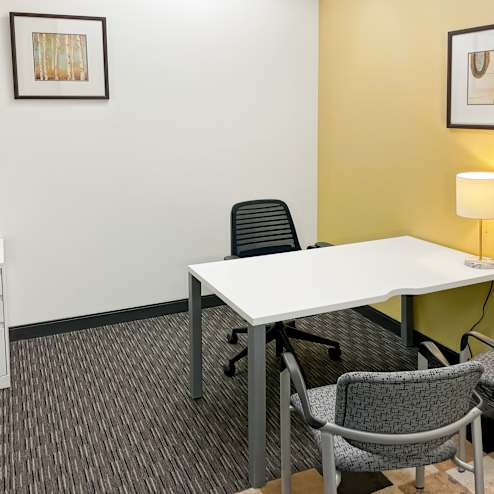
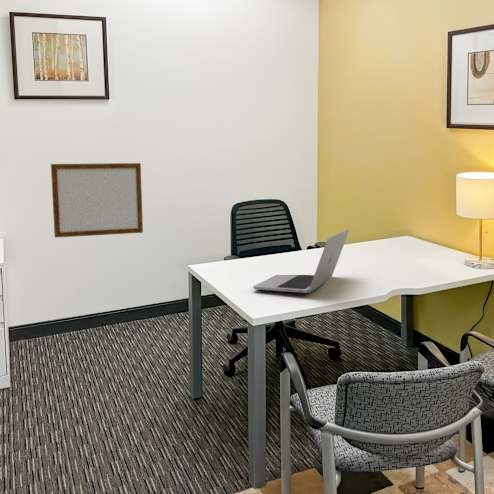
+ writing board [50,162,144,239]
+ laptop [252,228,350,294]
